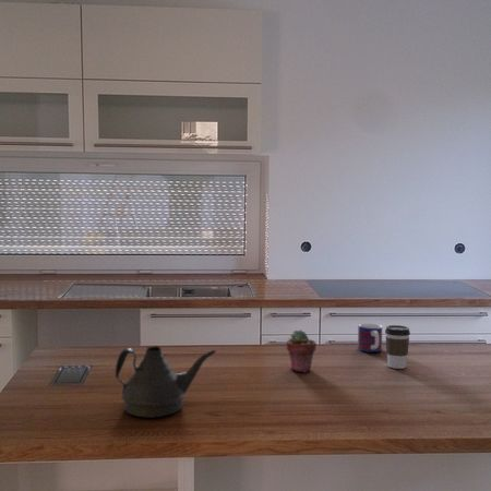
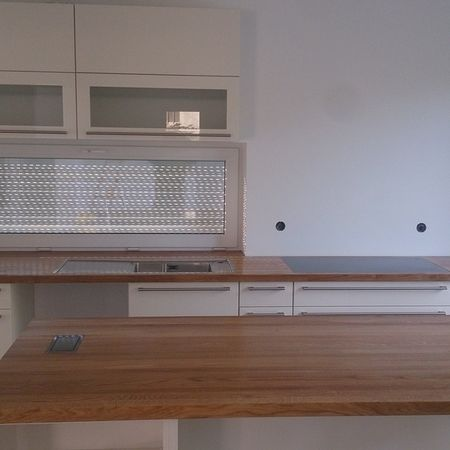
- teapot [115,345,217,419]
- potted succulent [285,330,318,373]
- coffee cup [384,324,411,370]
- mug [357,322,383,354]
